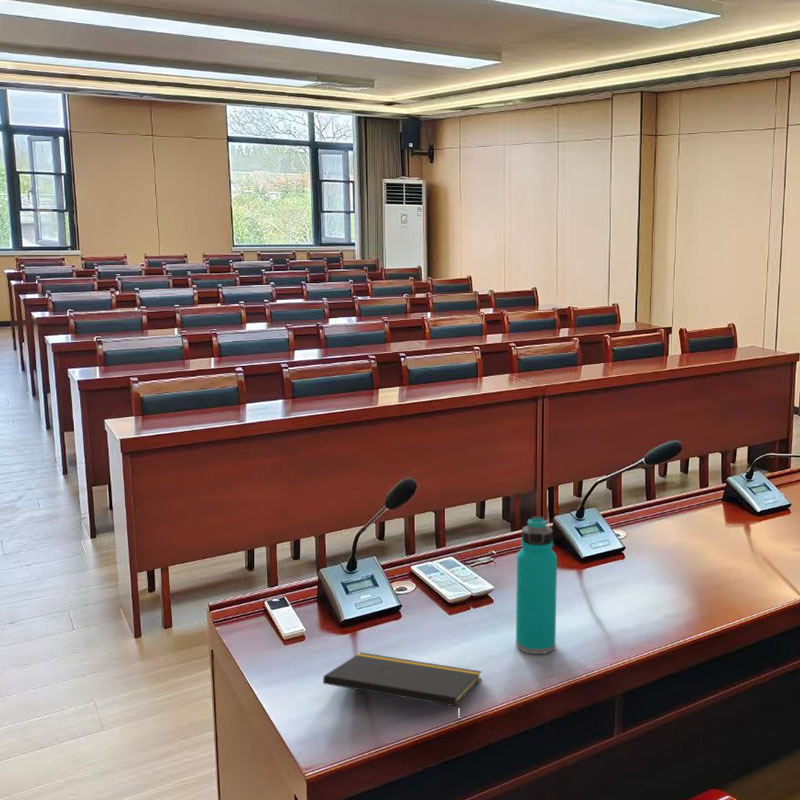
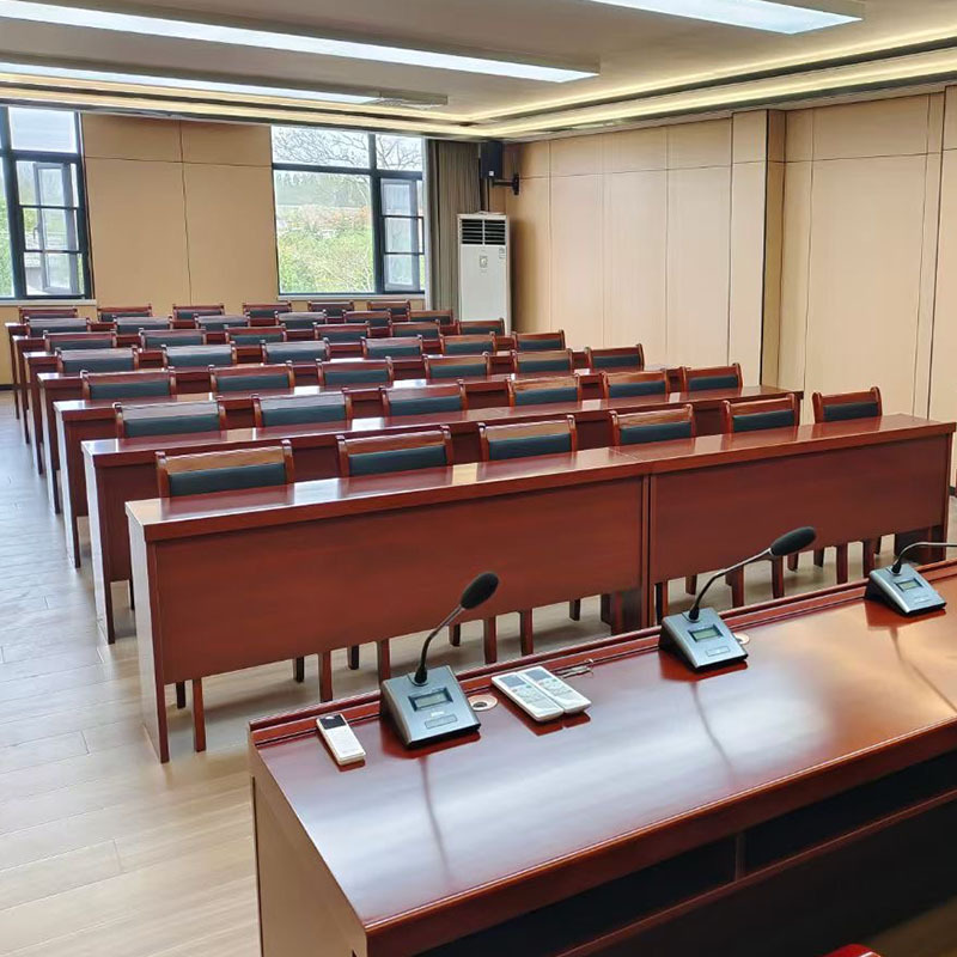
- notepad [322,652,482,725]
- water bottle [515,516,558,655]
